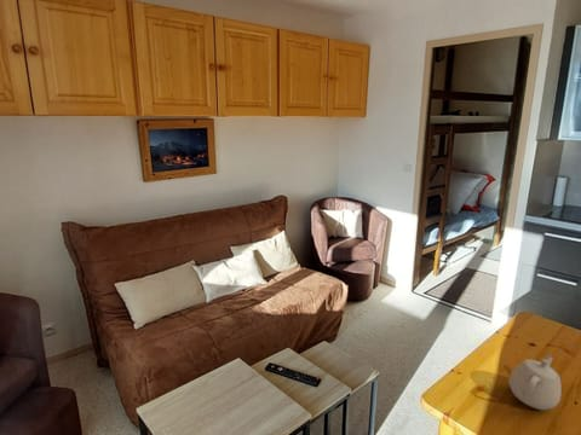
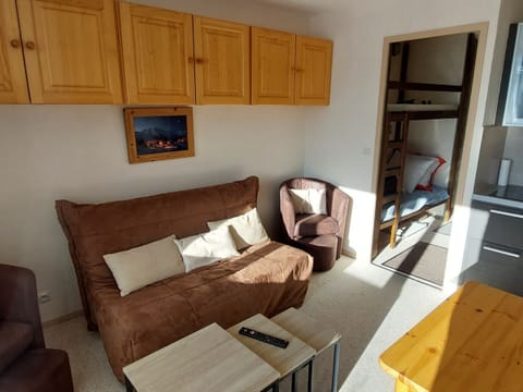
- teapot [507,354,563,411]
